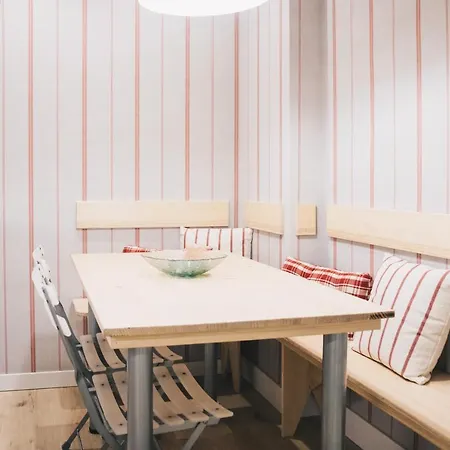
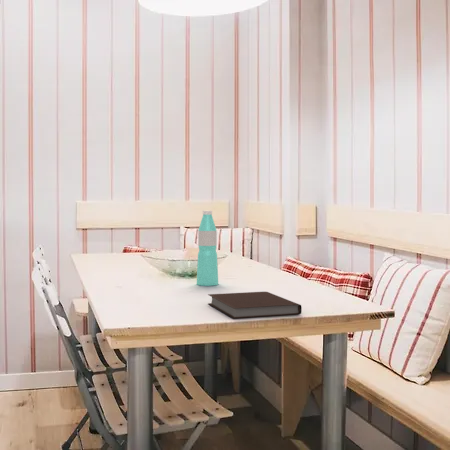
+ water bottle [196,210,219,287]
+ notebook [207,291,303,320]
